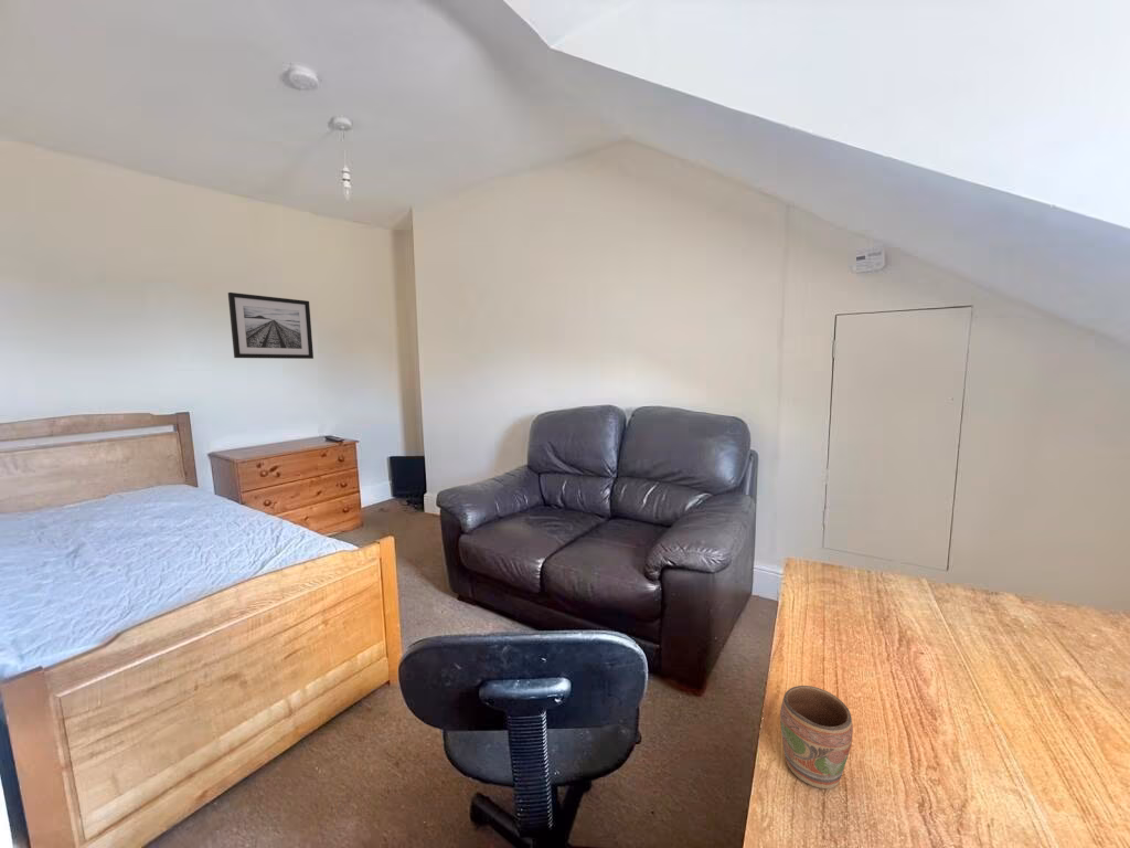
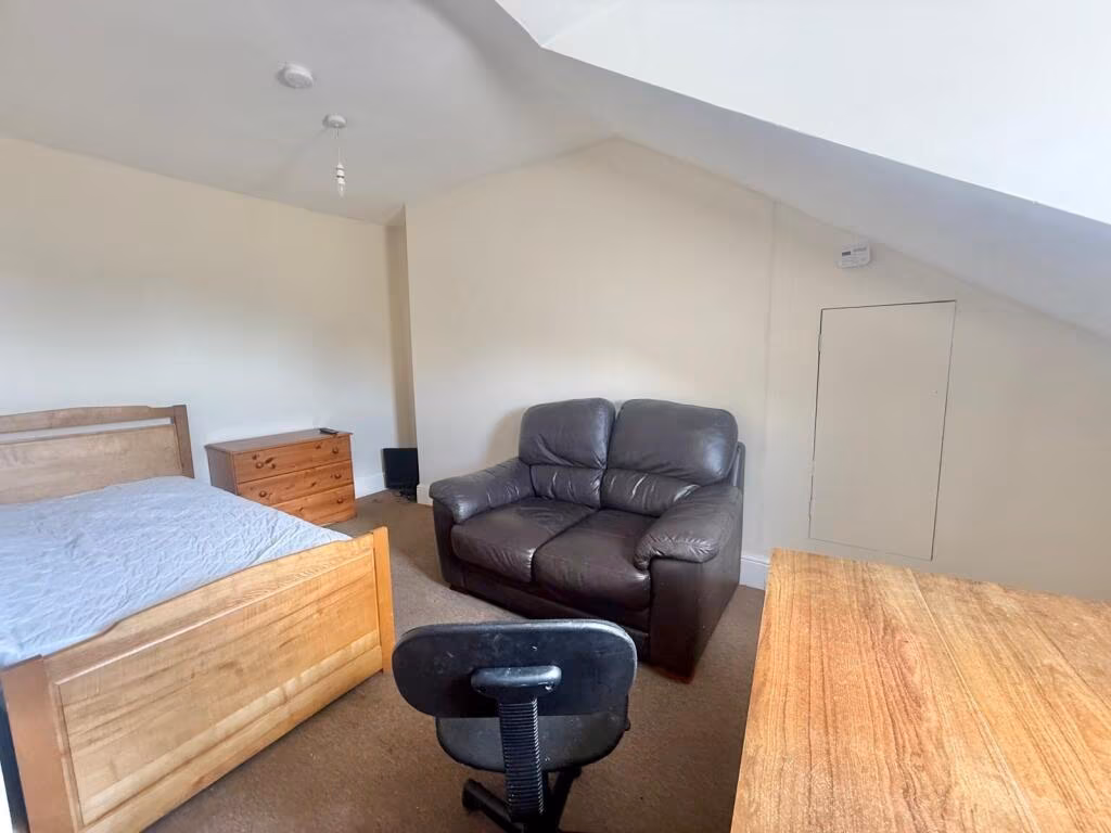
- mug [779,685,854,789]
- wall art [227,292,315,360]
